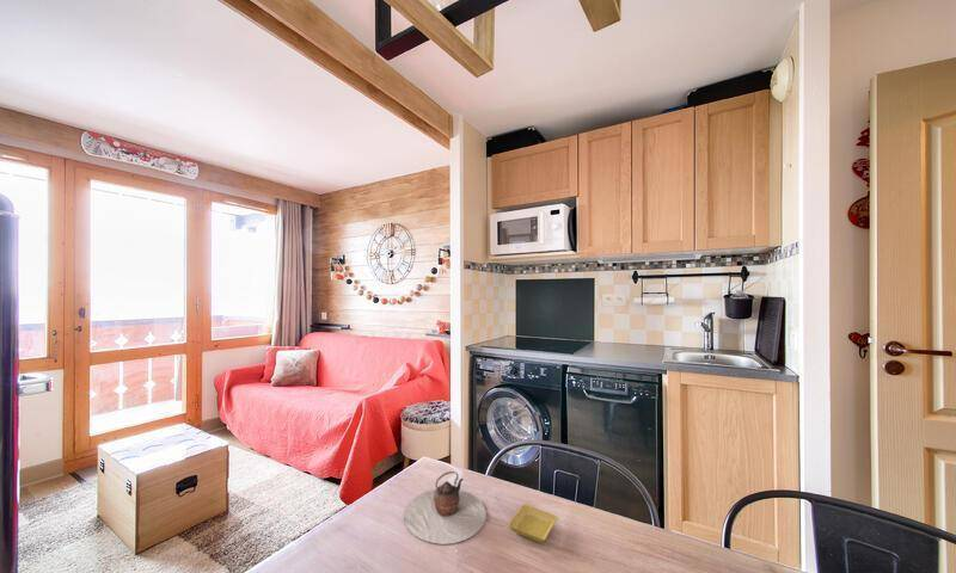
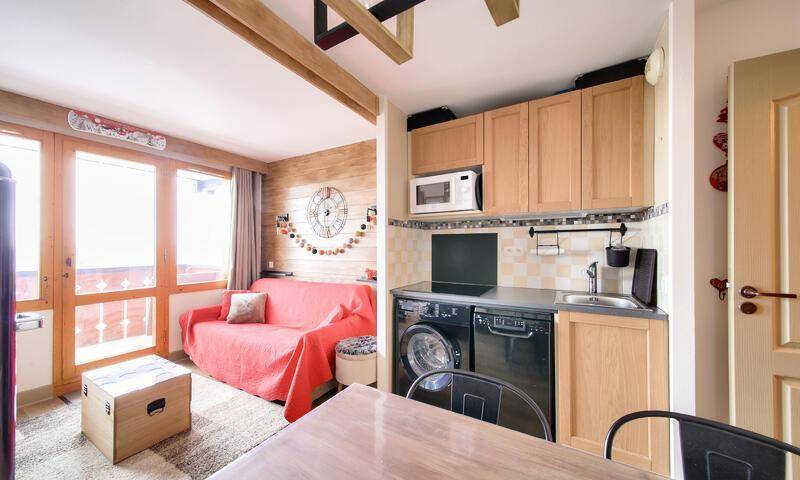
- saucer [507,503,559,544]
- teapot [403,470,488,546]
